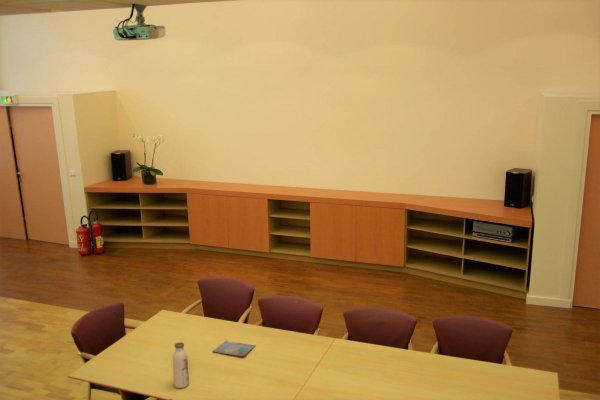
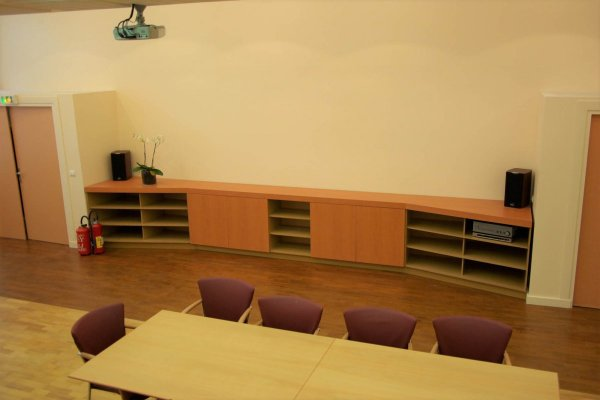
- water bottle [172,341,190,389]
- book [212,339,257,357]
